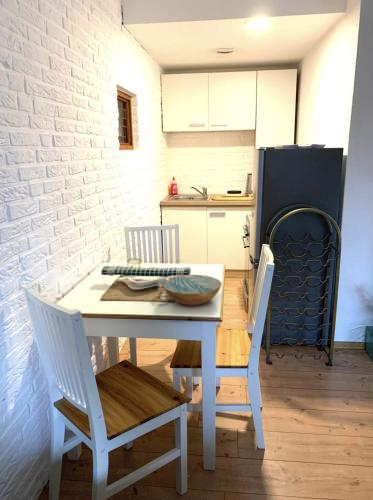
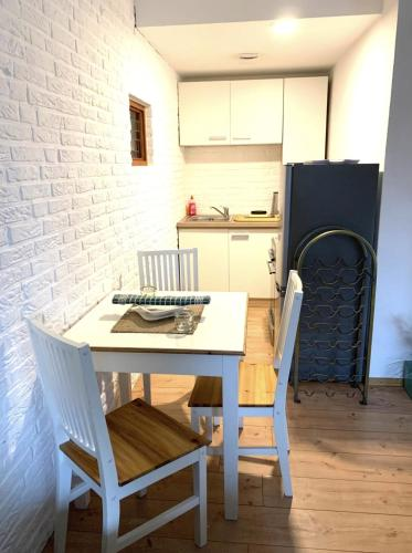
- bowl [162,274,222,307]
